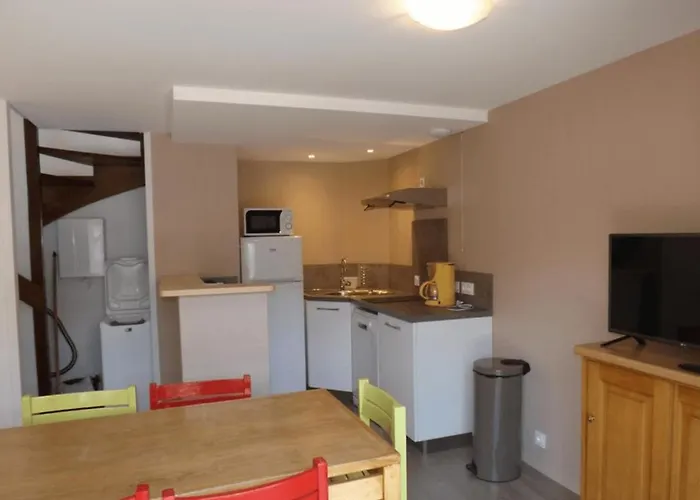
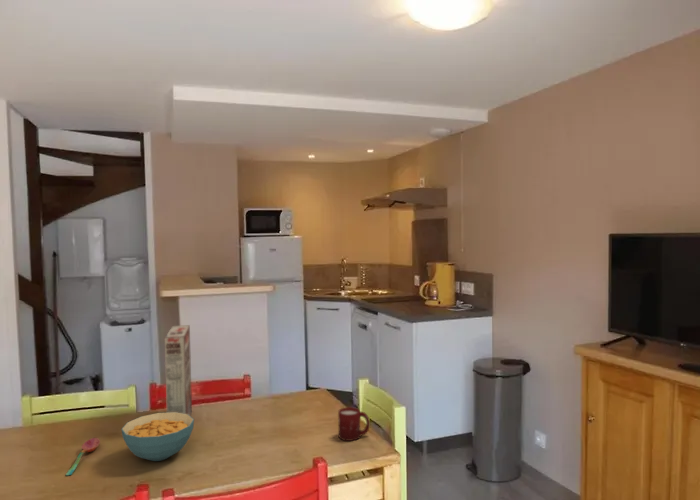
+ soupspoon [65,437,101,477]
+ cup [337,406,371,442]
+ cereal bowl [120,411,195,462]
+ cereal box [164,324,193,417]
